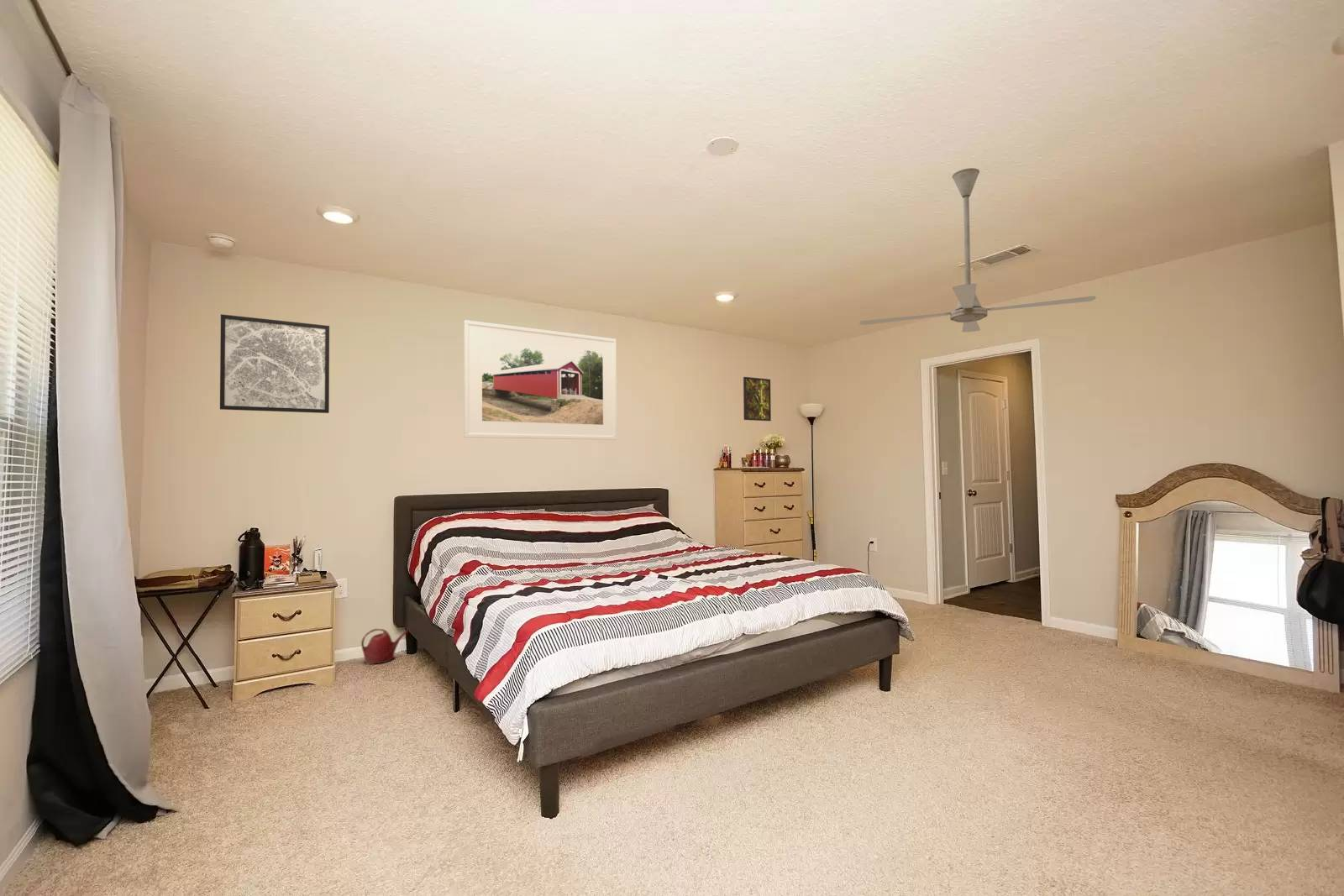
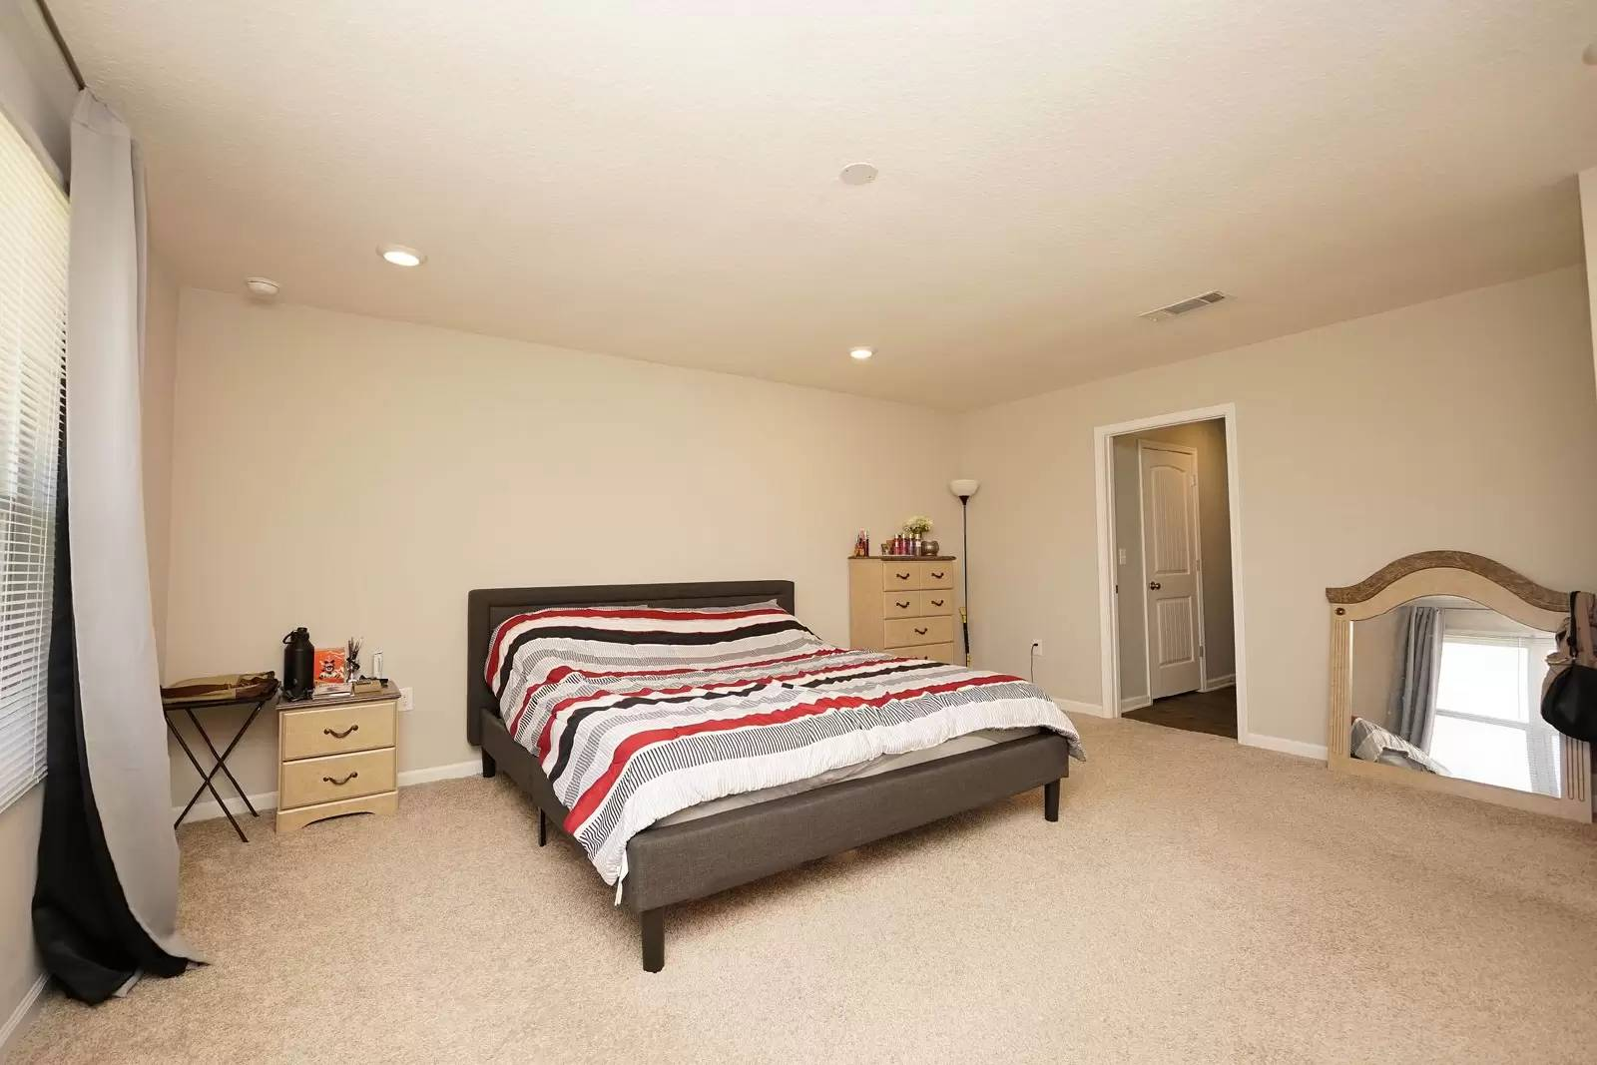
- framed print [463,319,617,441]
- wall art [219,313,330,414]
- watering can [360,628,409,666]
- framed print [743,376,772,422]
- ceiling fan [858,167,1096,333]
